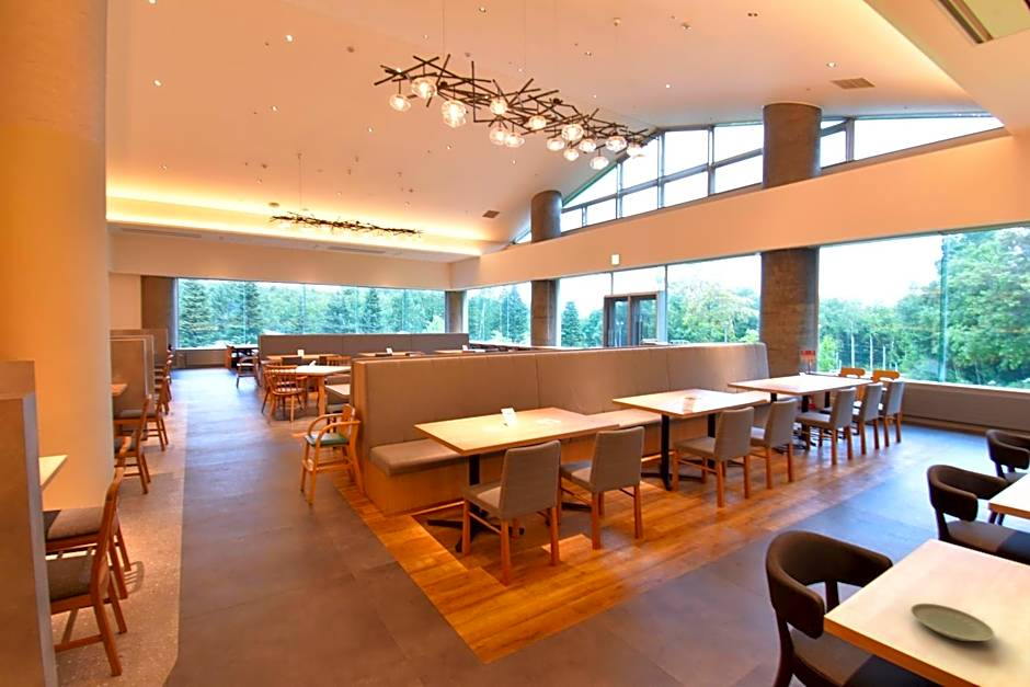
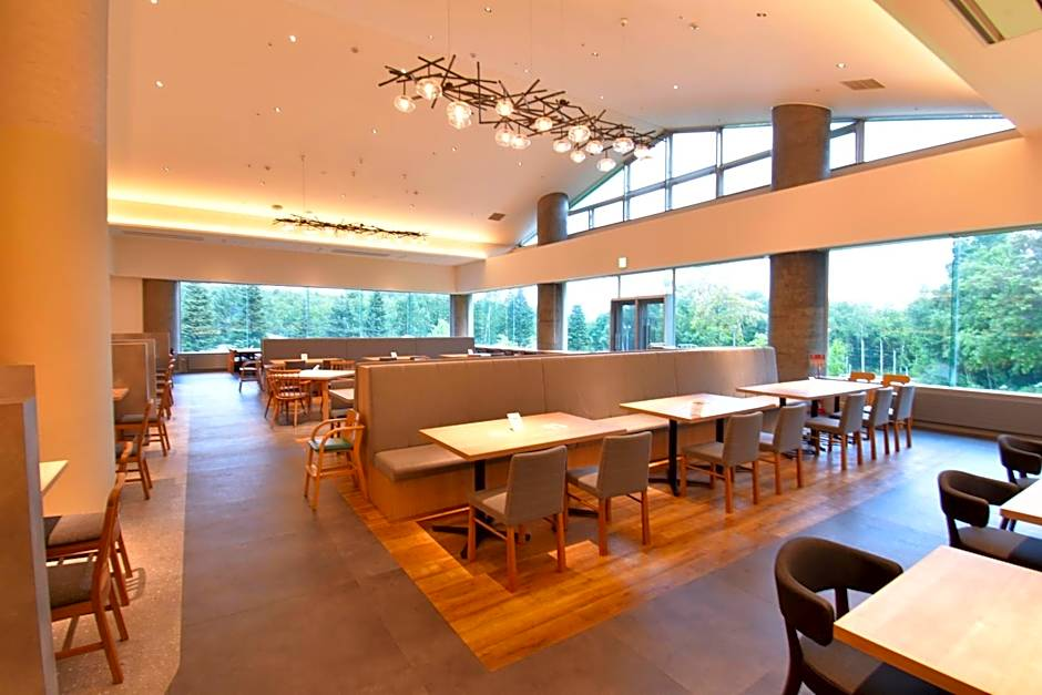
- plate [909,603,996,642]
